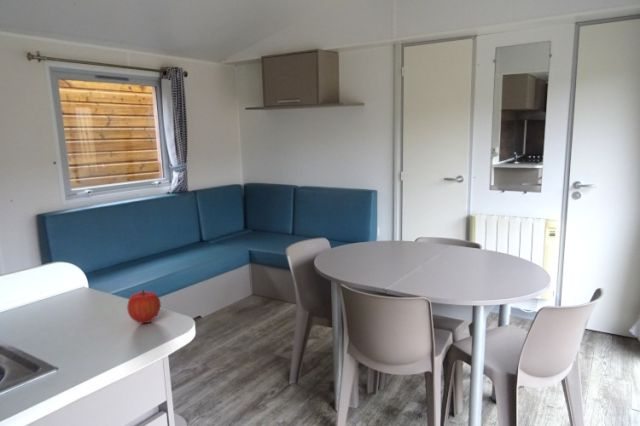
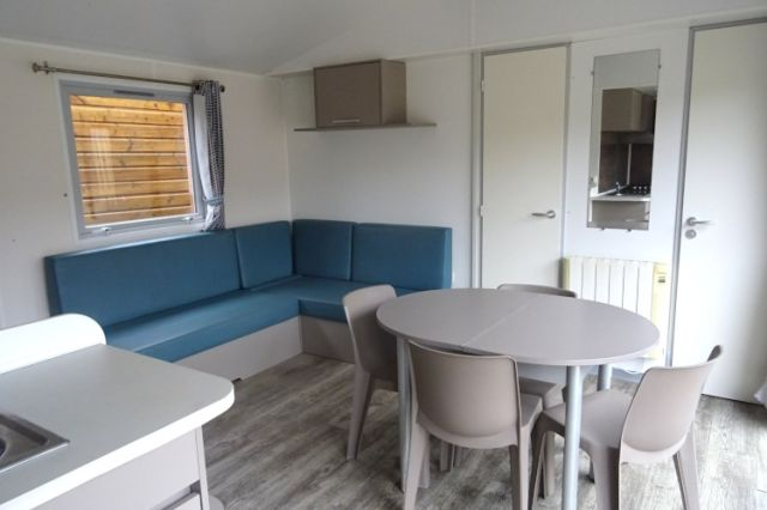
- fruit [126,289,162,325]
